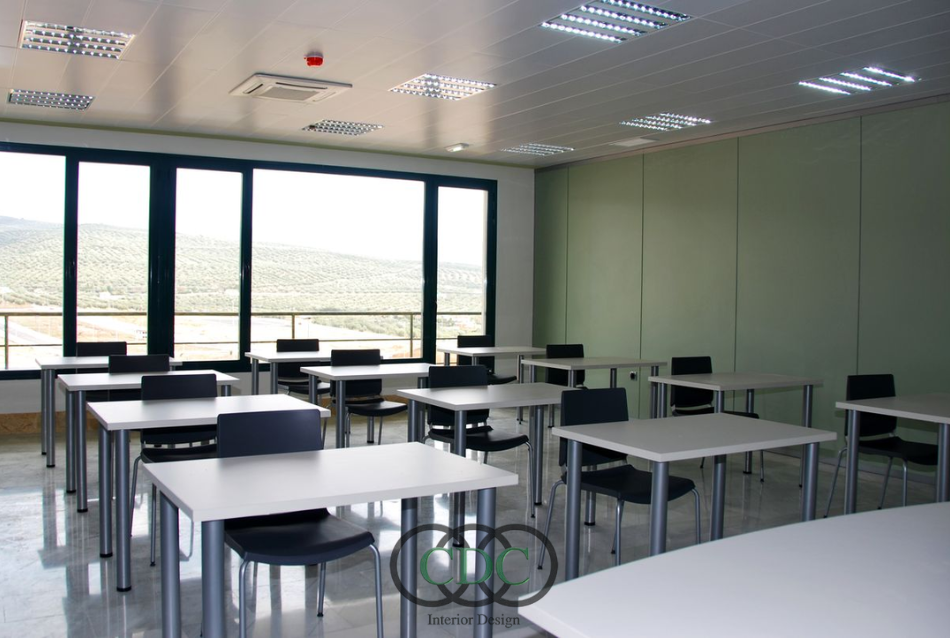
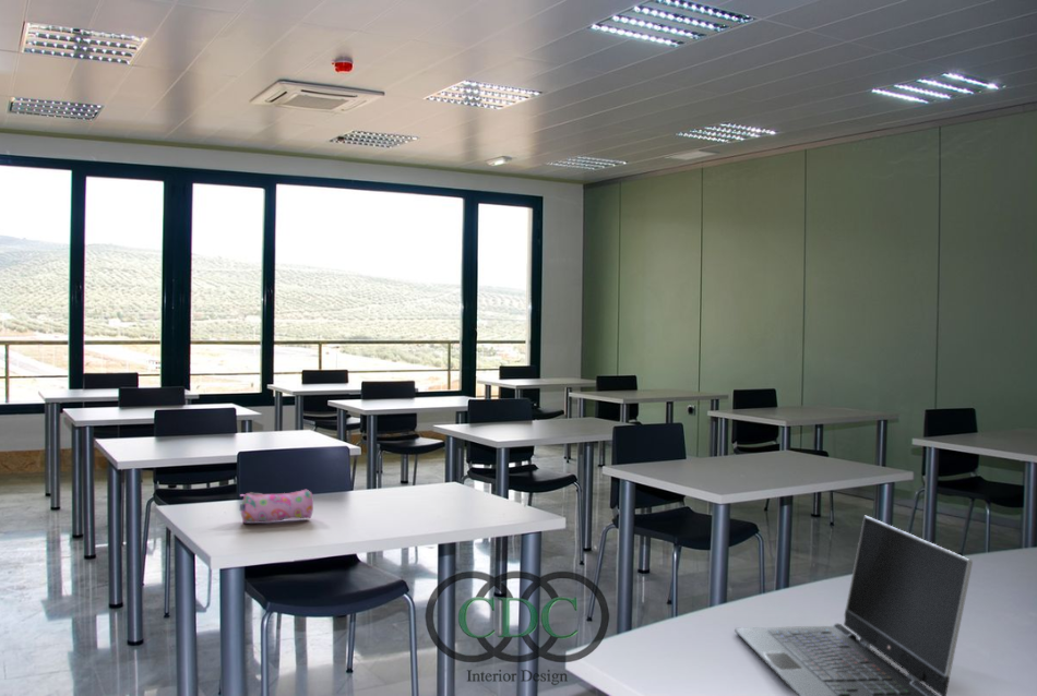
+ laptop computer [734,515,974,696]
+ pencil case [239,489,314,524]
